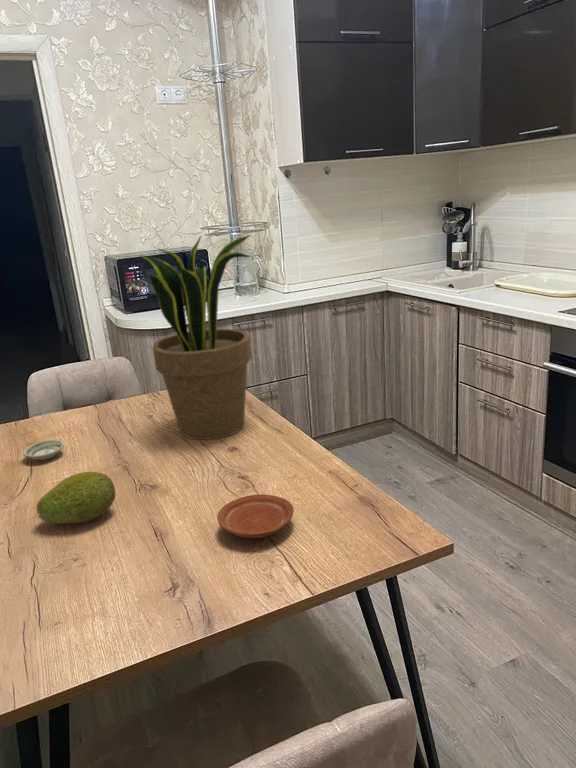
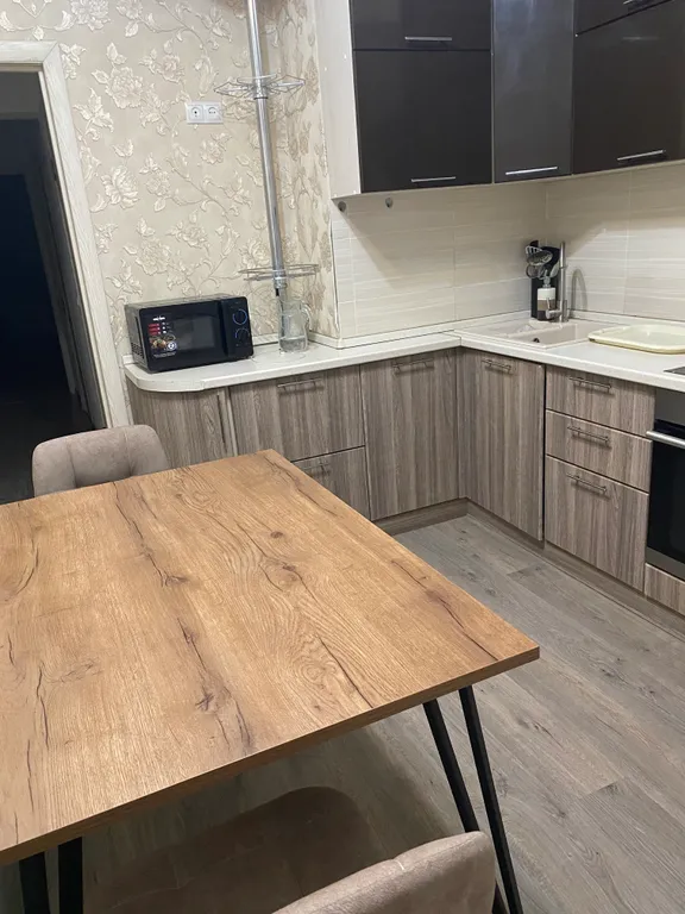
- potted plant [139,234,253,441]
- plate [216,493,295,539]
- fruit [36,471,117,525]
- saucer [22,439,65,461]
